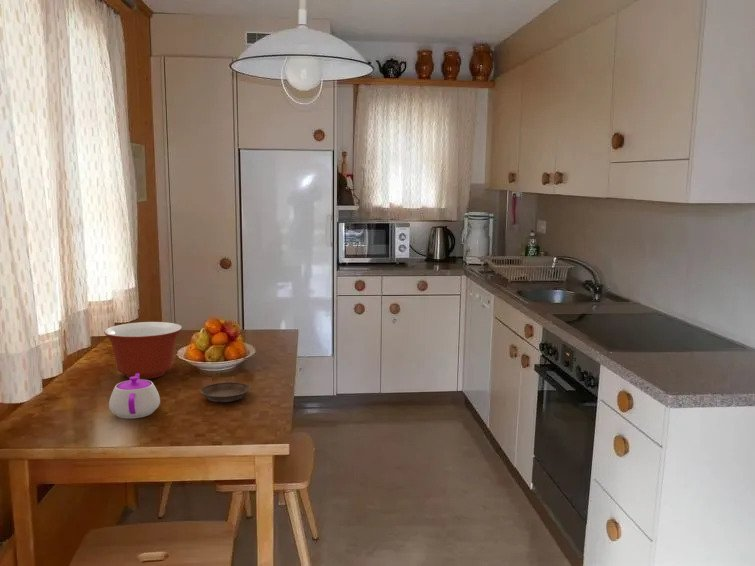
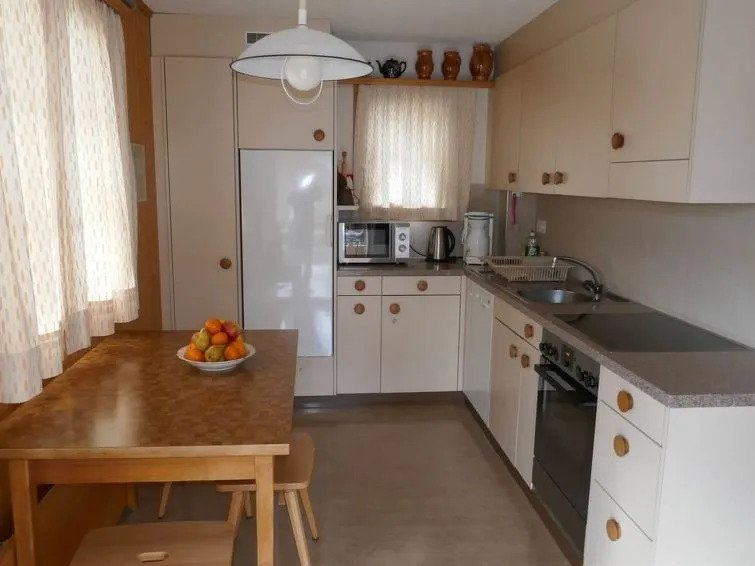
- teapot [108,373,161,420]
- saucer [200,381,251,403]
- mixing bowl [103,321,183,380]
